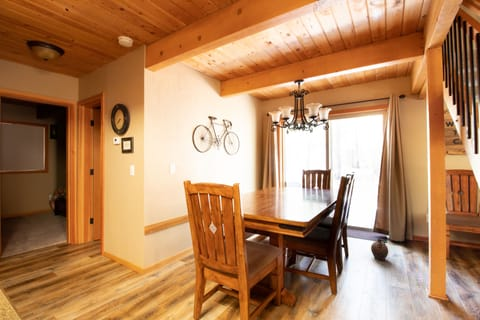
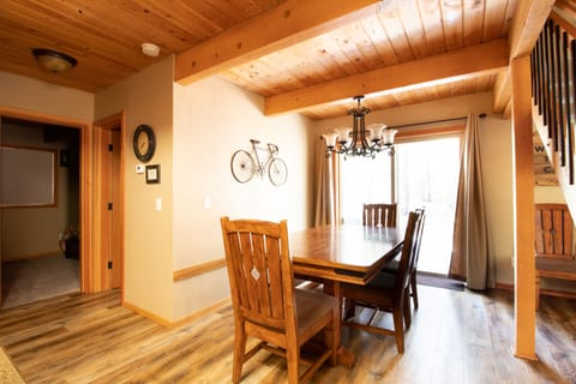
- ceramic jug [370,237,389,261]
